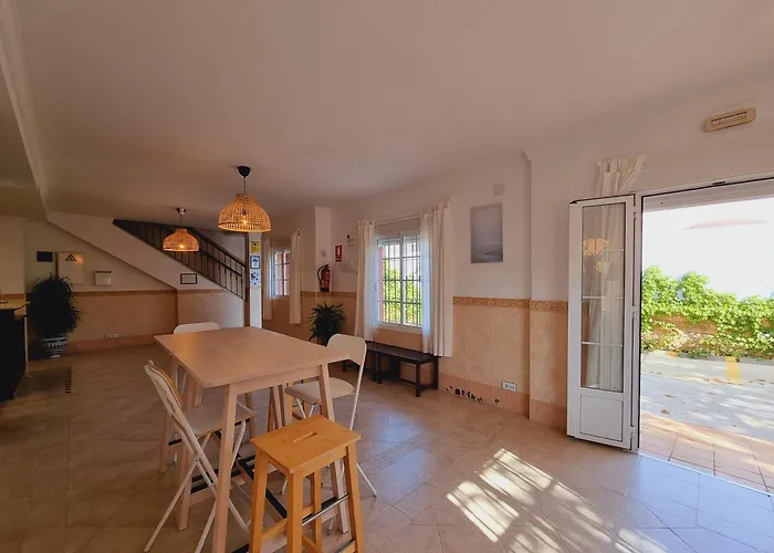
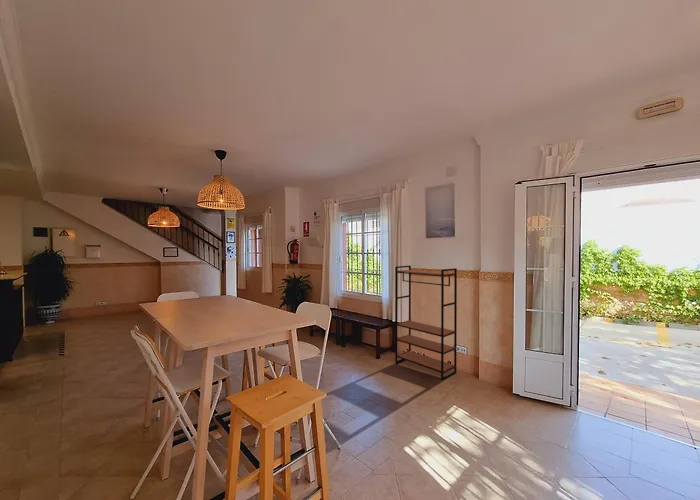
+ bookshelf [394,265,458,381]
